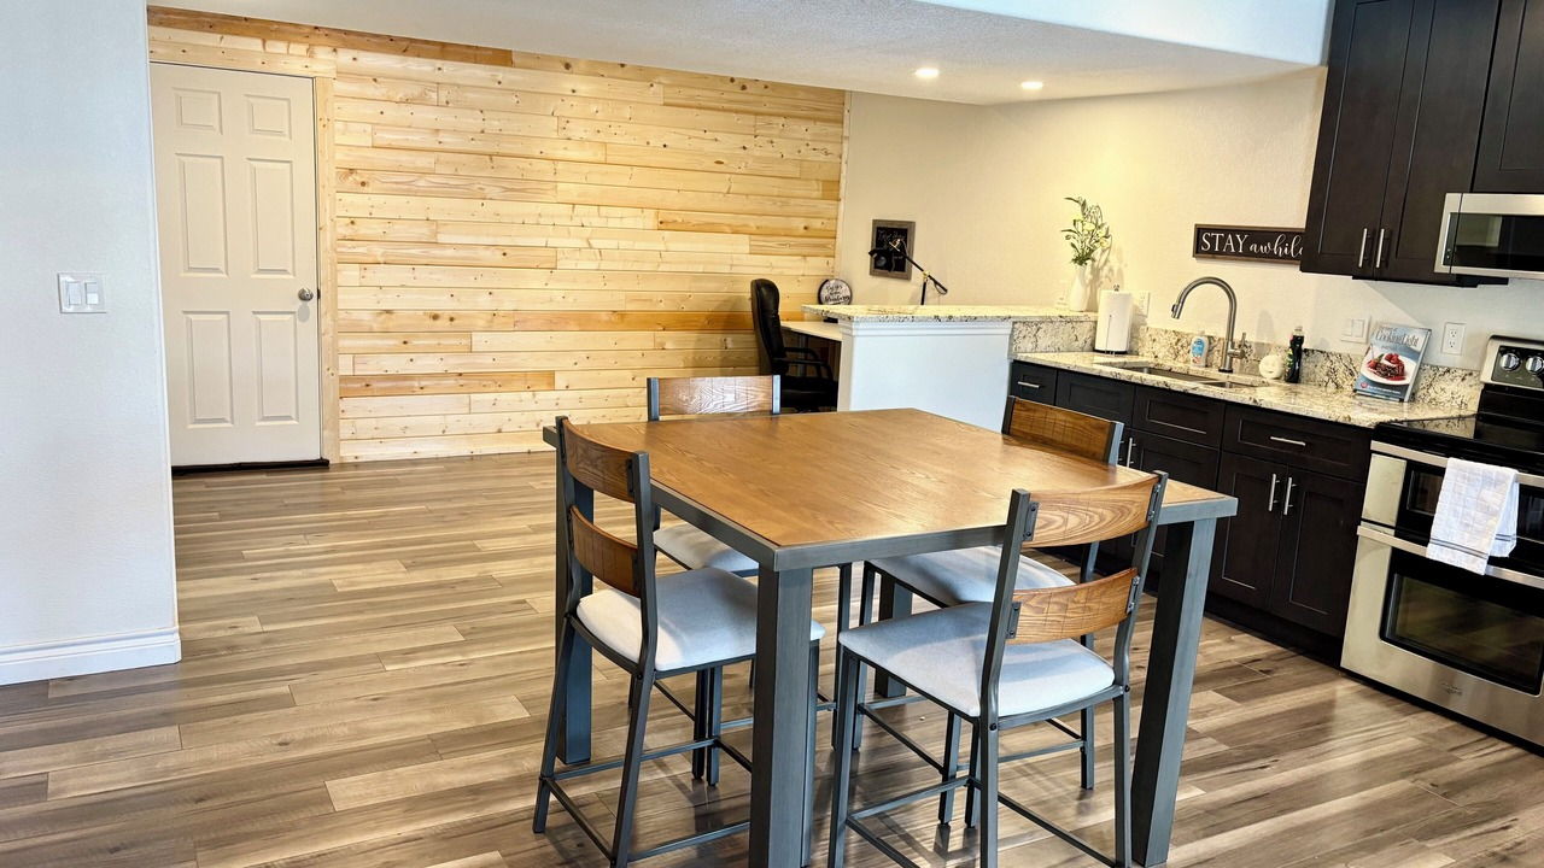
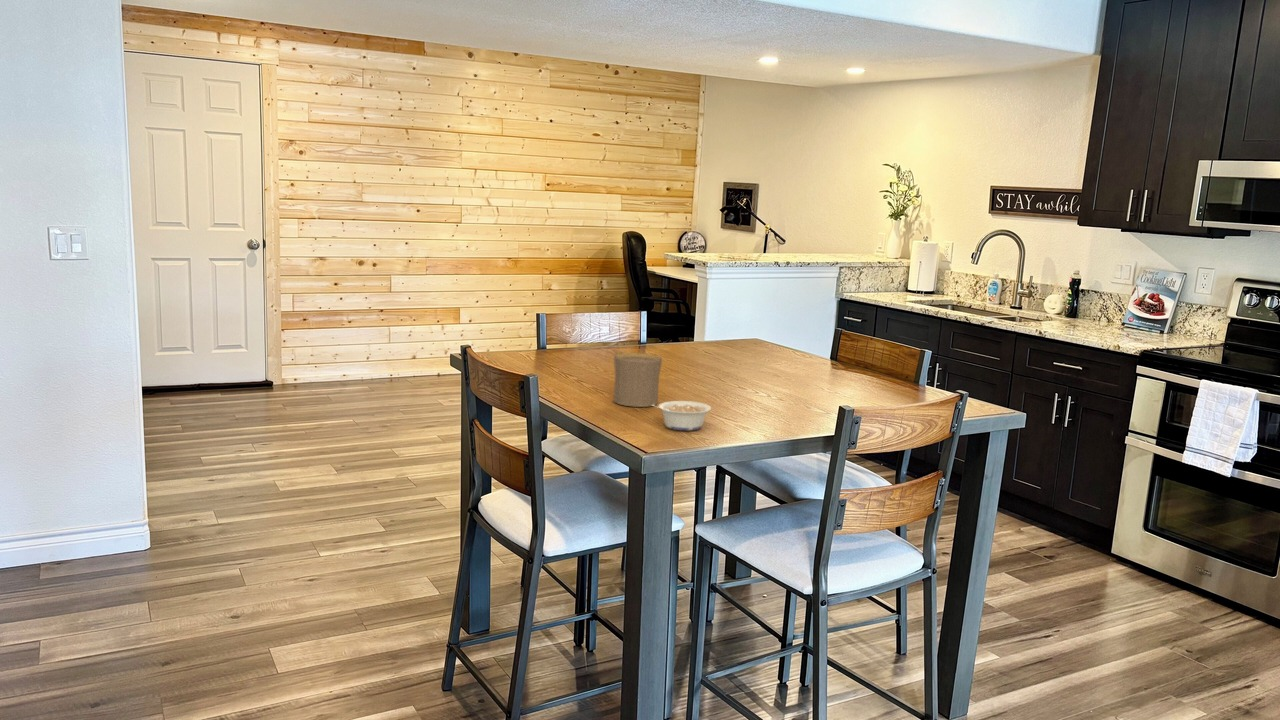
+ cup [613,352,663,408]
+ legume [651,400,712,431]
